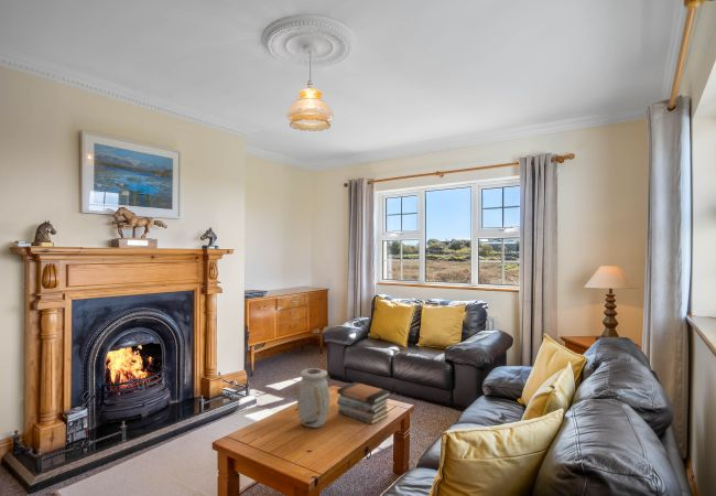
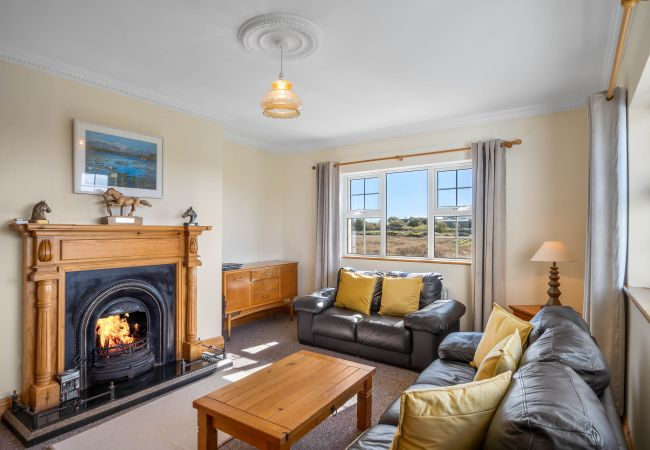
- vase [296,367,330,429]
- book stack [336,381,392,425]
